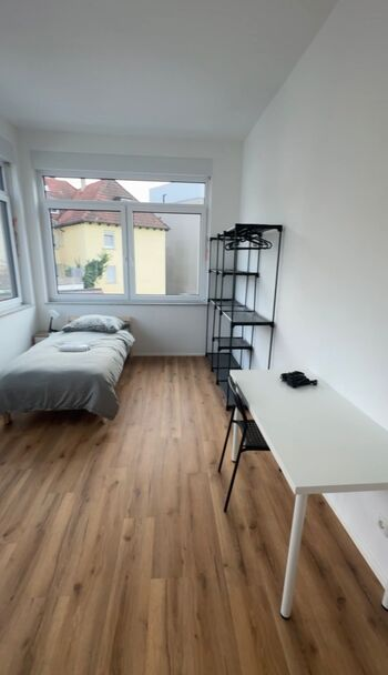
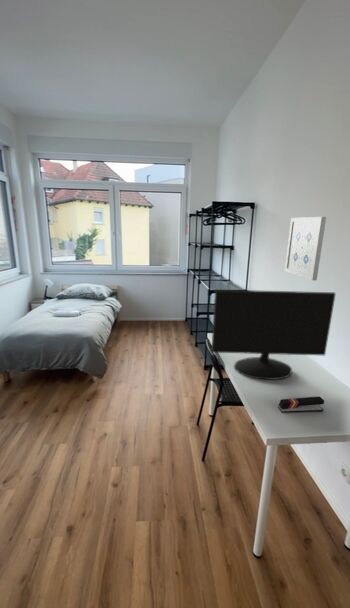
+ wall art [284,216,327,281]
+ computer monitor [210,289,337,381]
+ stapler [277,395,325,414]
